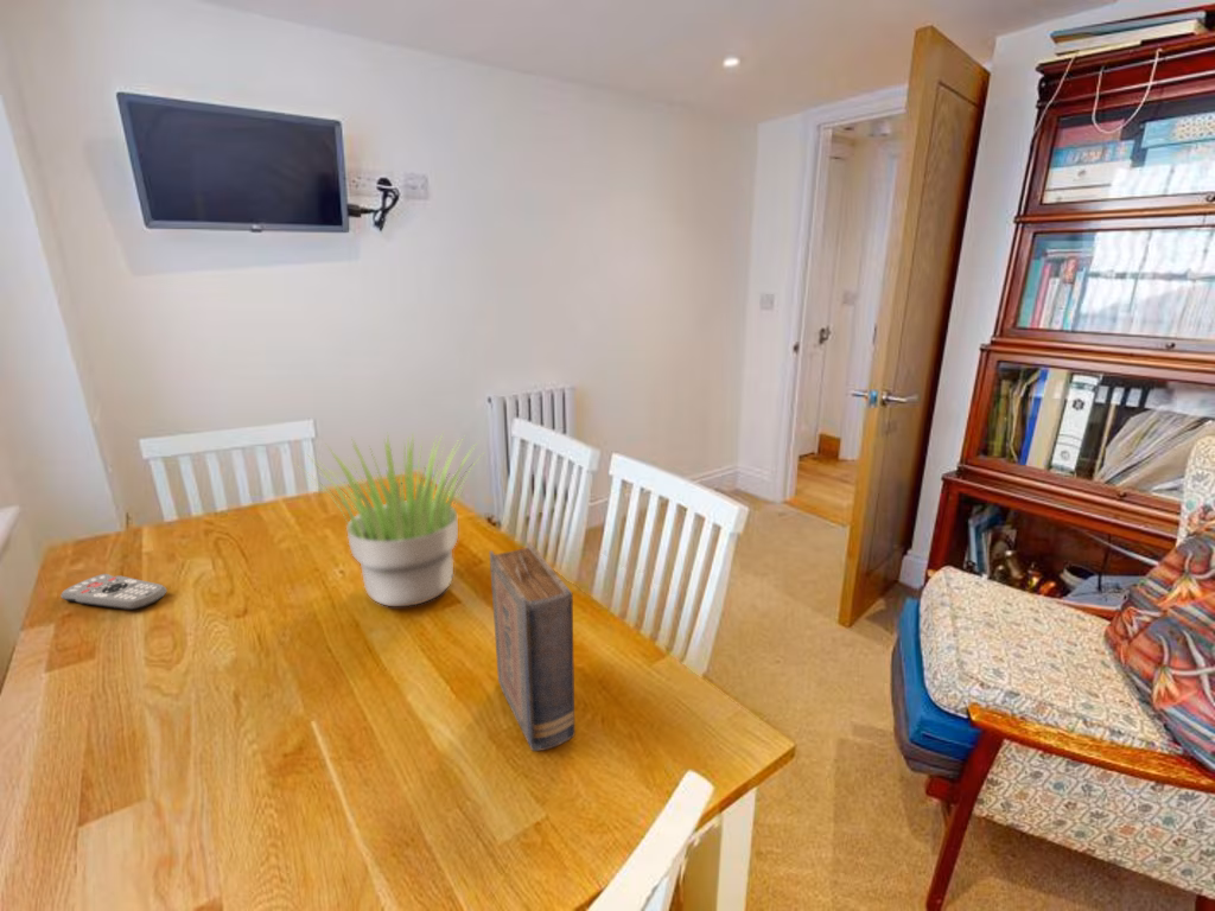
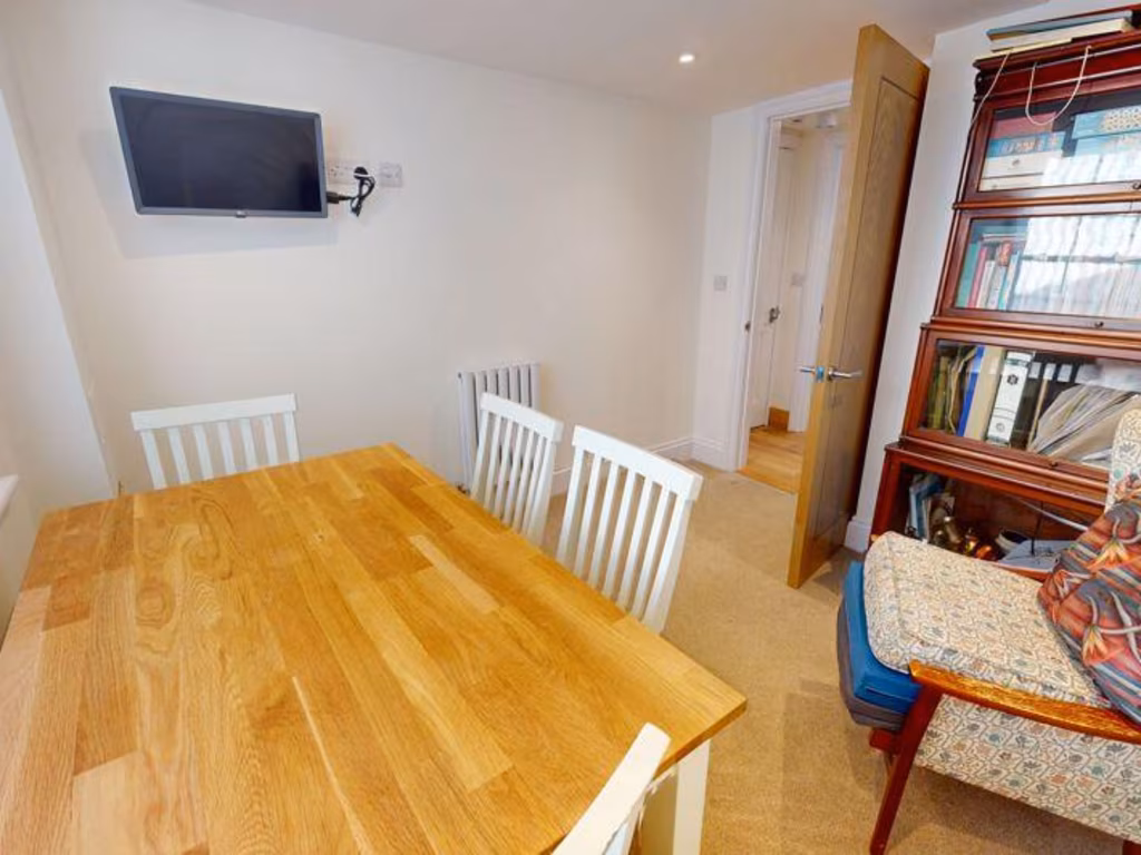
- remote control [59,573,168,611]
- book [489,541,575,752]
- potted plant [294,429,484,607]
